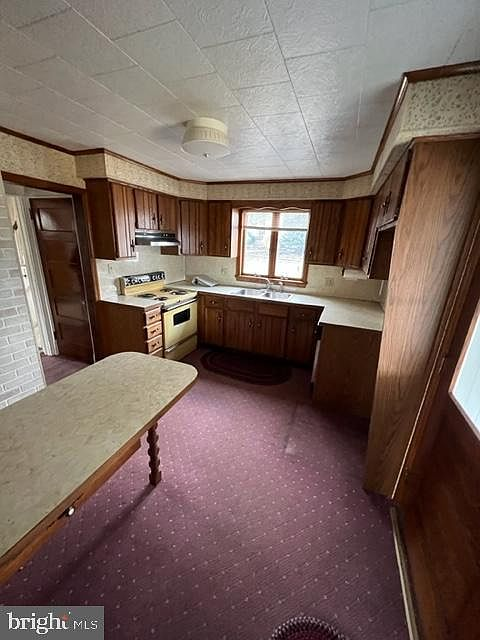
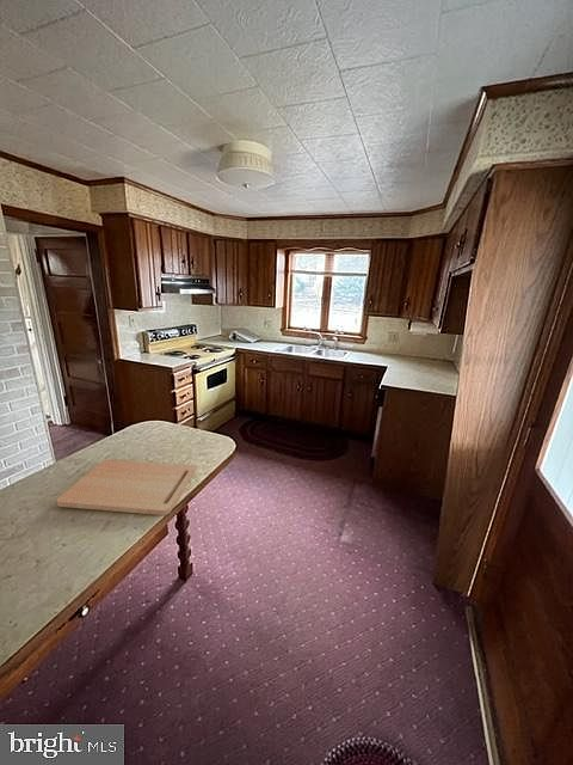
+ cutting board [56,459,196,516]
